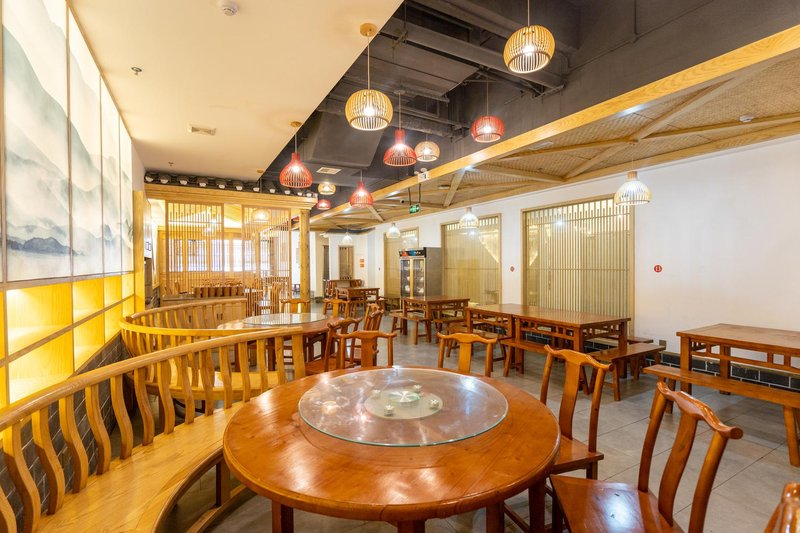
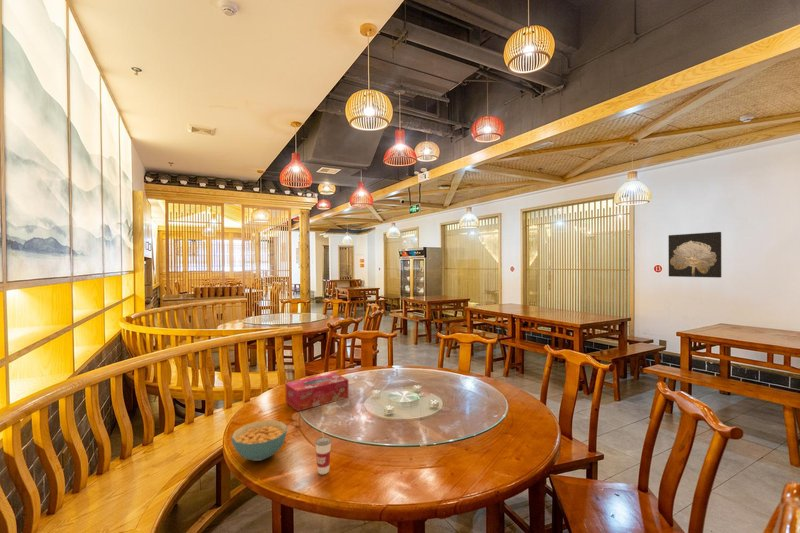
+ cup [314,429,332,475]
+ tissue box [284,372,349,412]
+ cereal bowl [230,419,288,462]
+ wall art [667,231,722,279]
